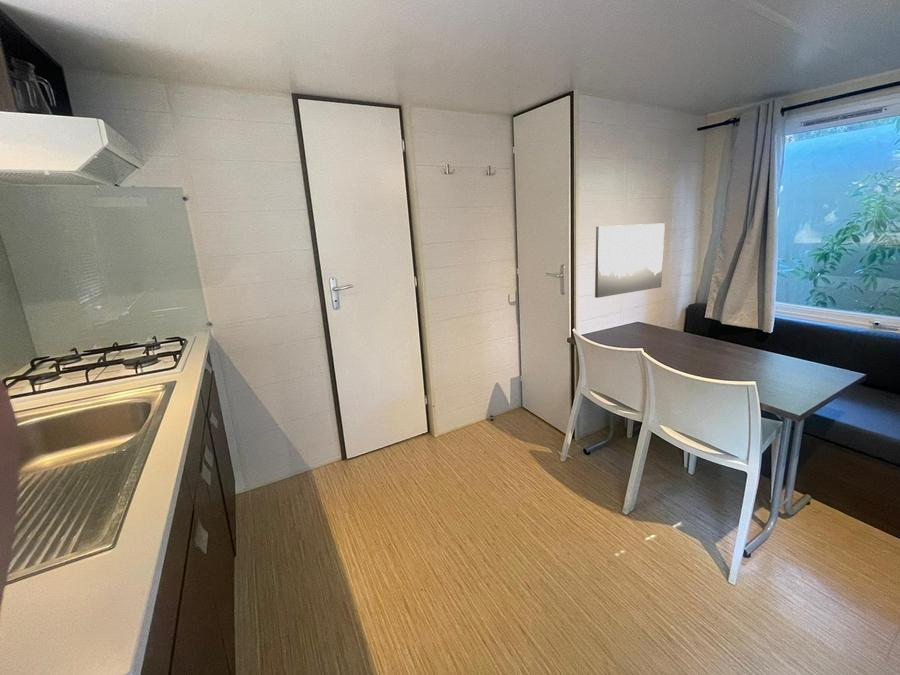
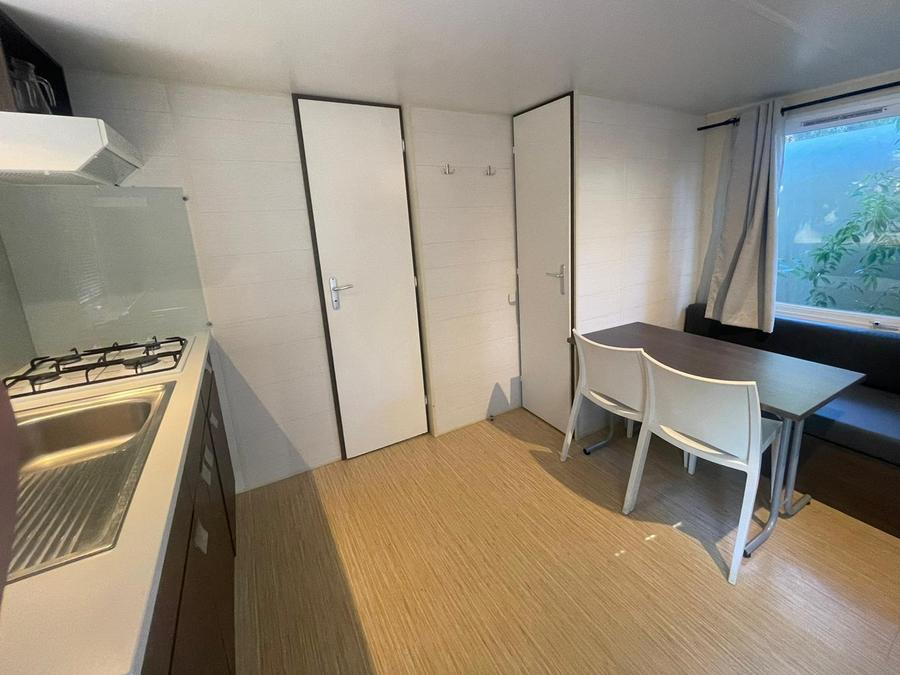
- wall art [594,222,666,299]
